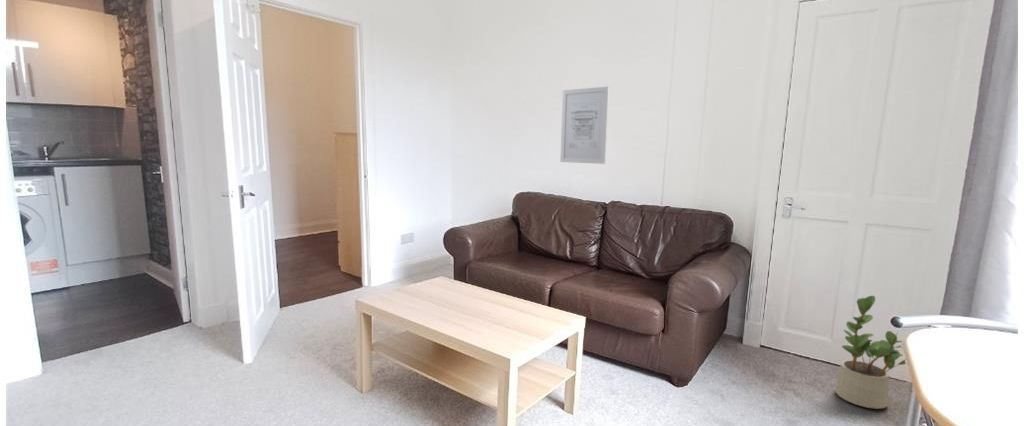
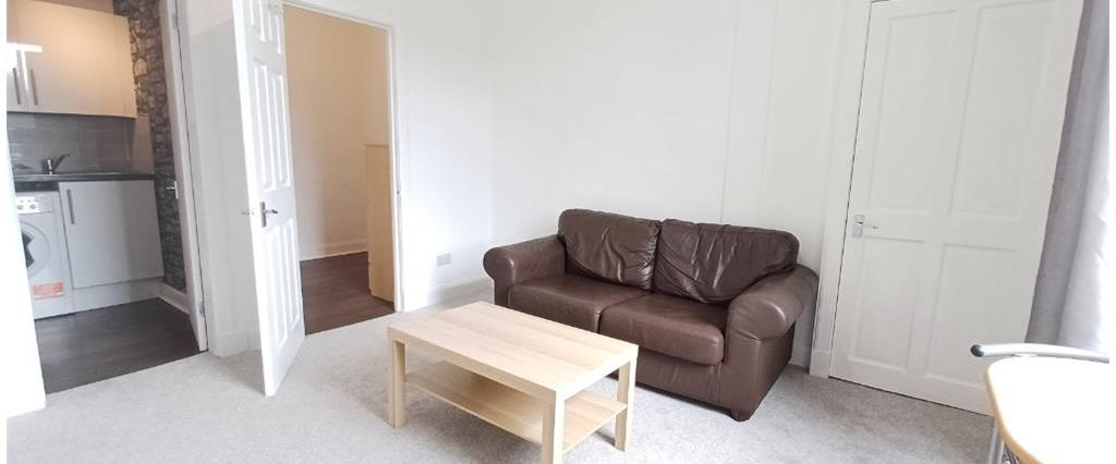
- potted plant [834,295,907,410]
- wall art [559,86,610,165]
